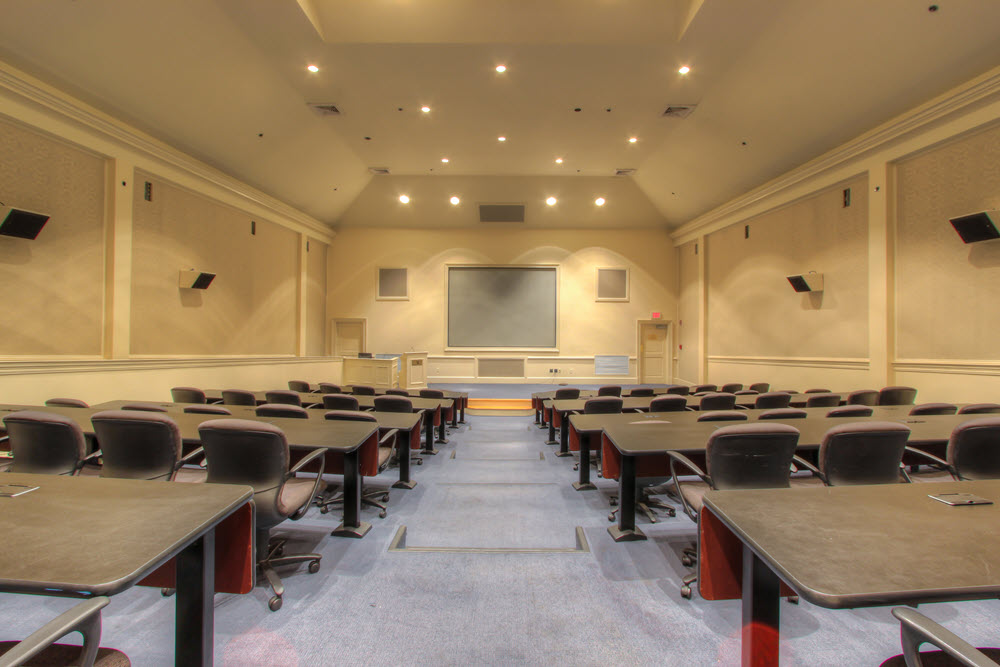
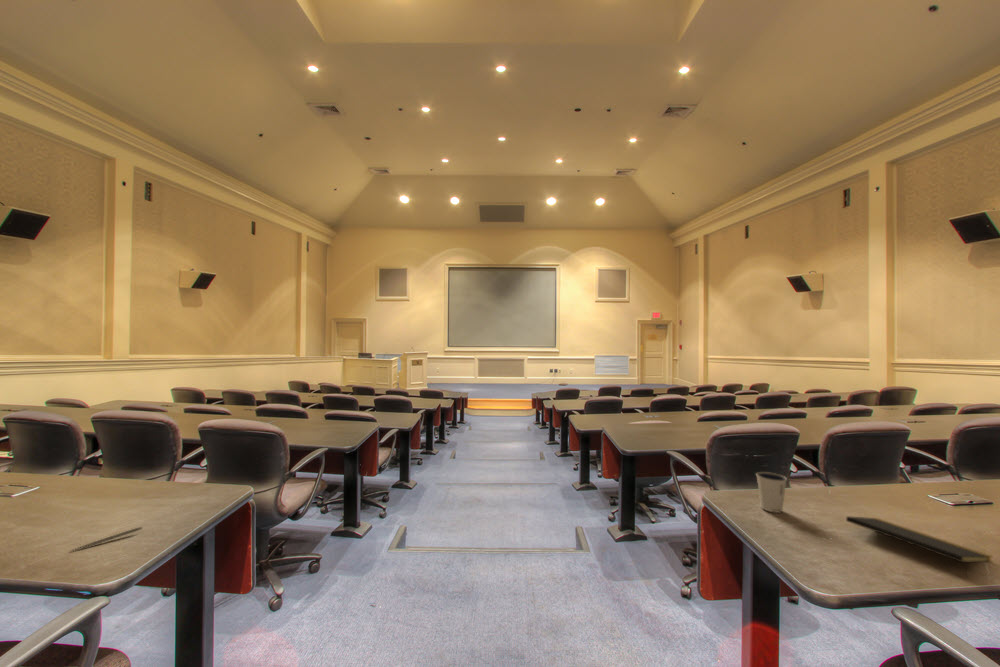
+ dixie cup [755,471,788,514]
+ pen [70,526,143,552]
+ notepad [845,515,994,578]
